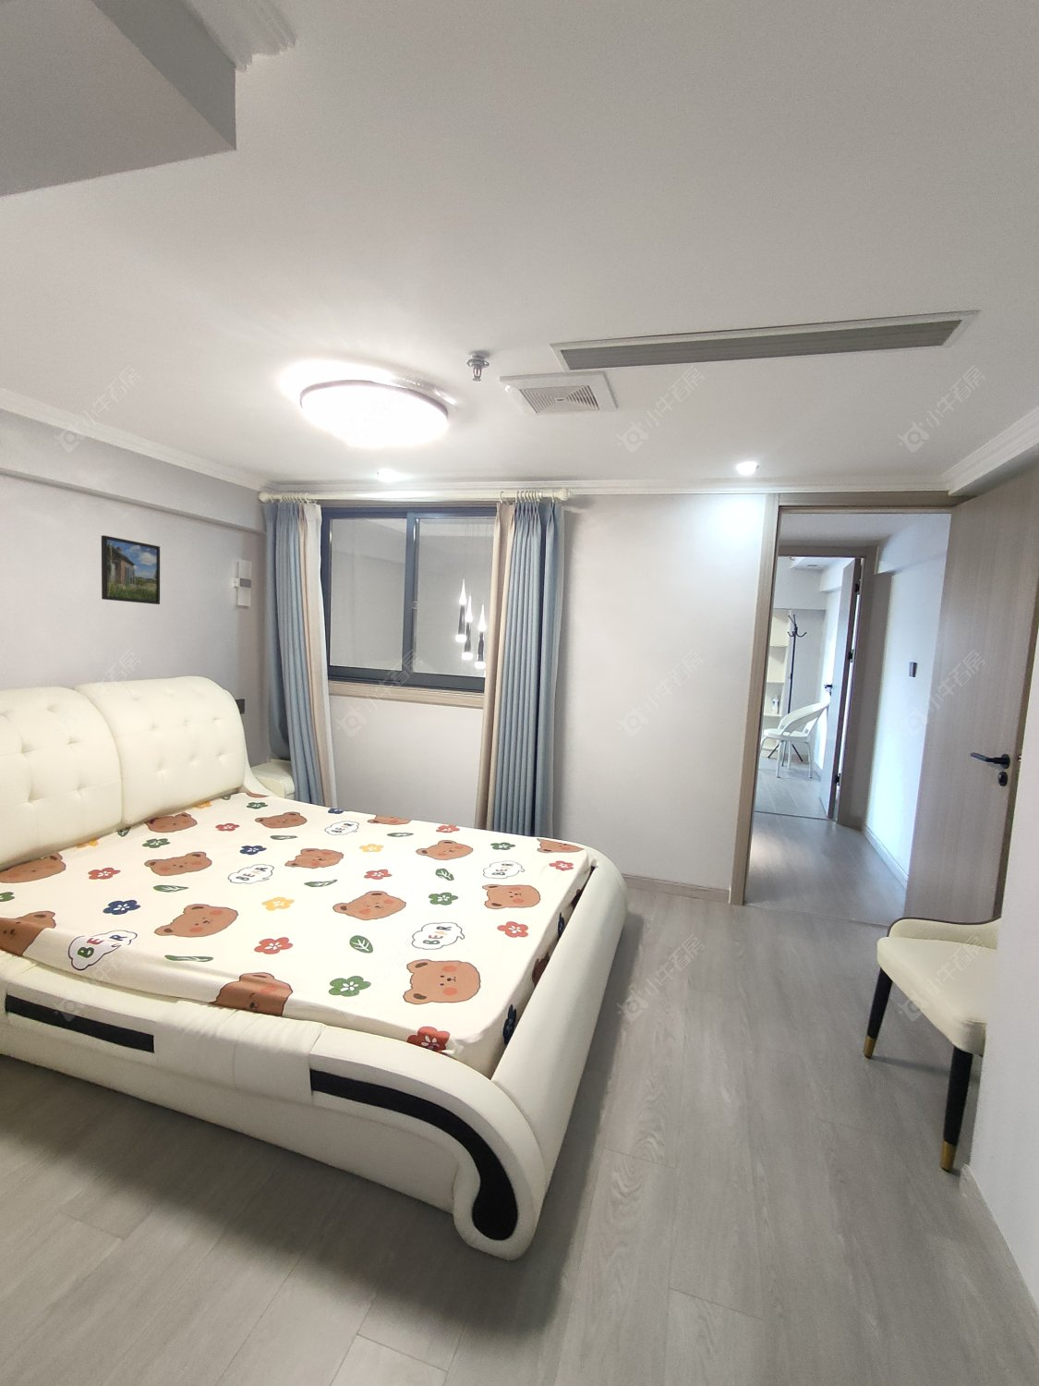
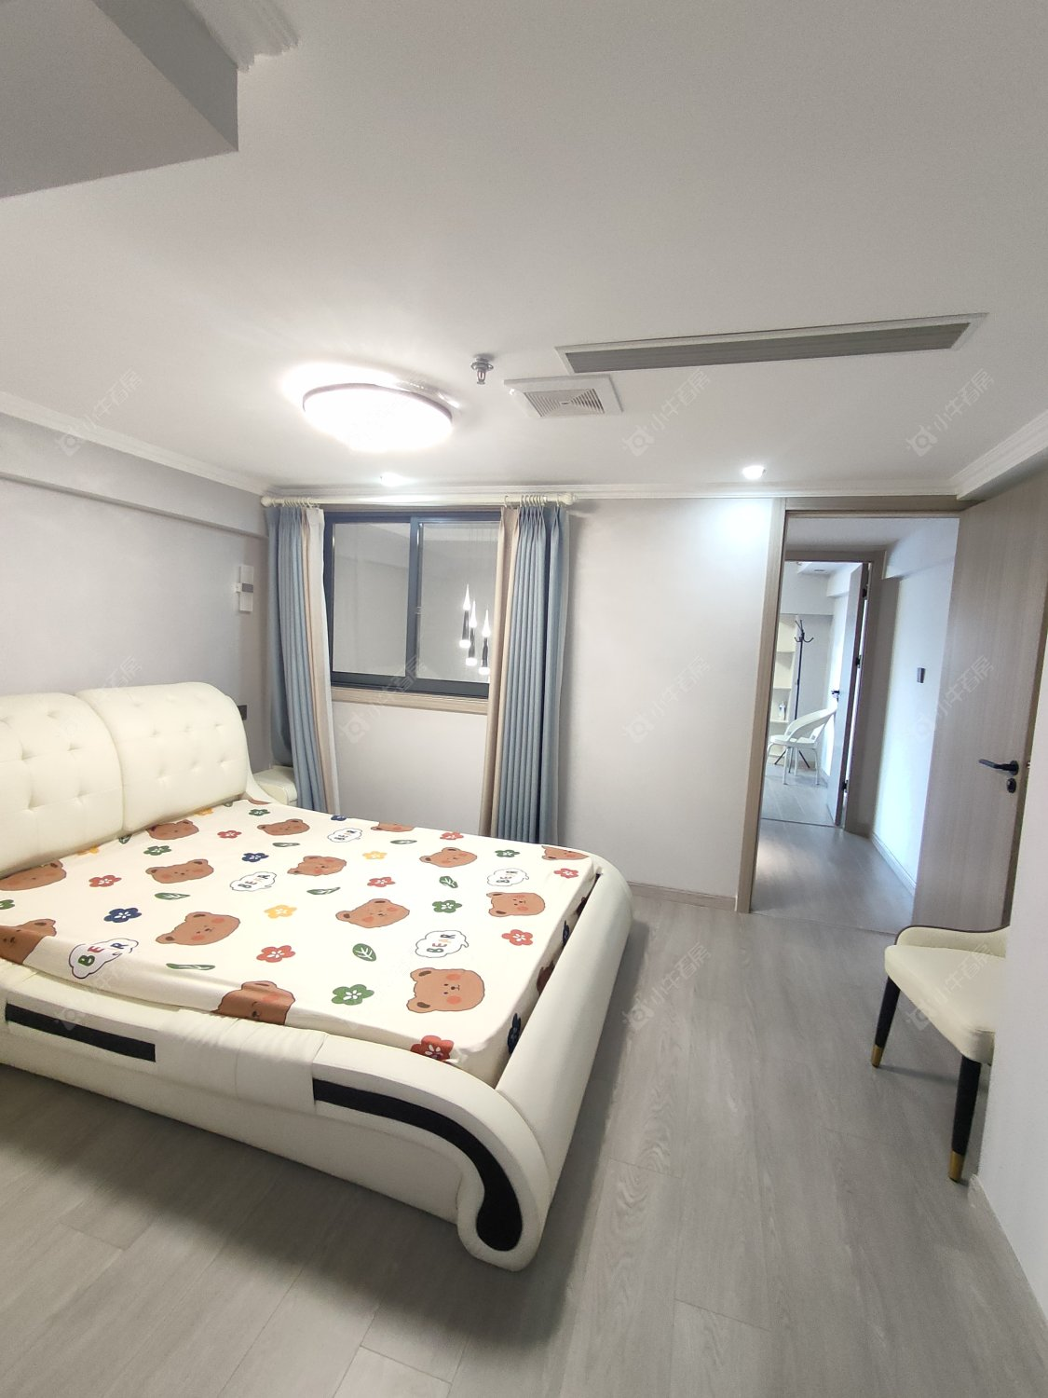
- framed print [100,535,160,606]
